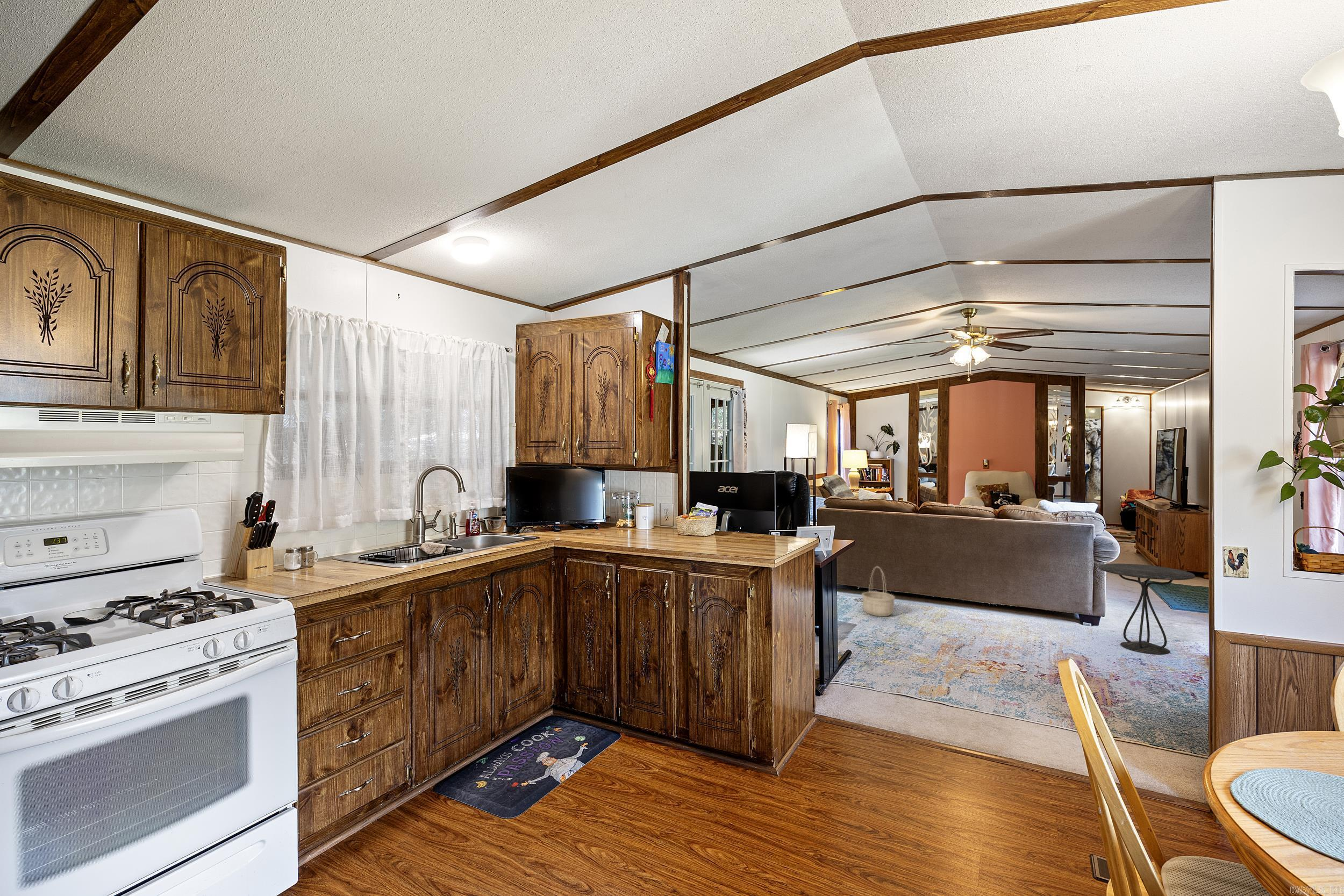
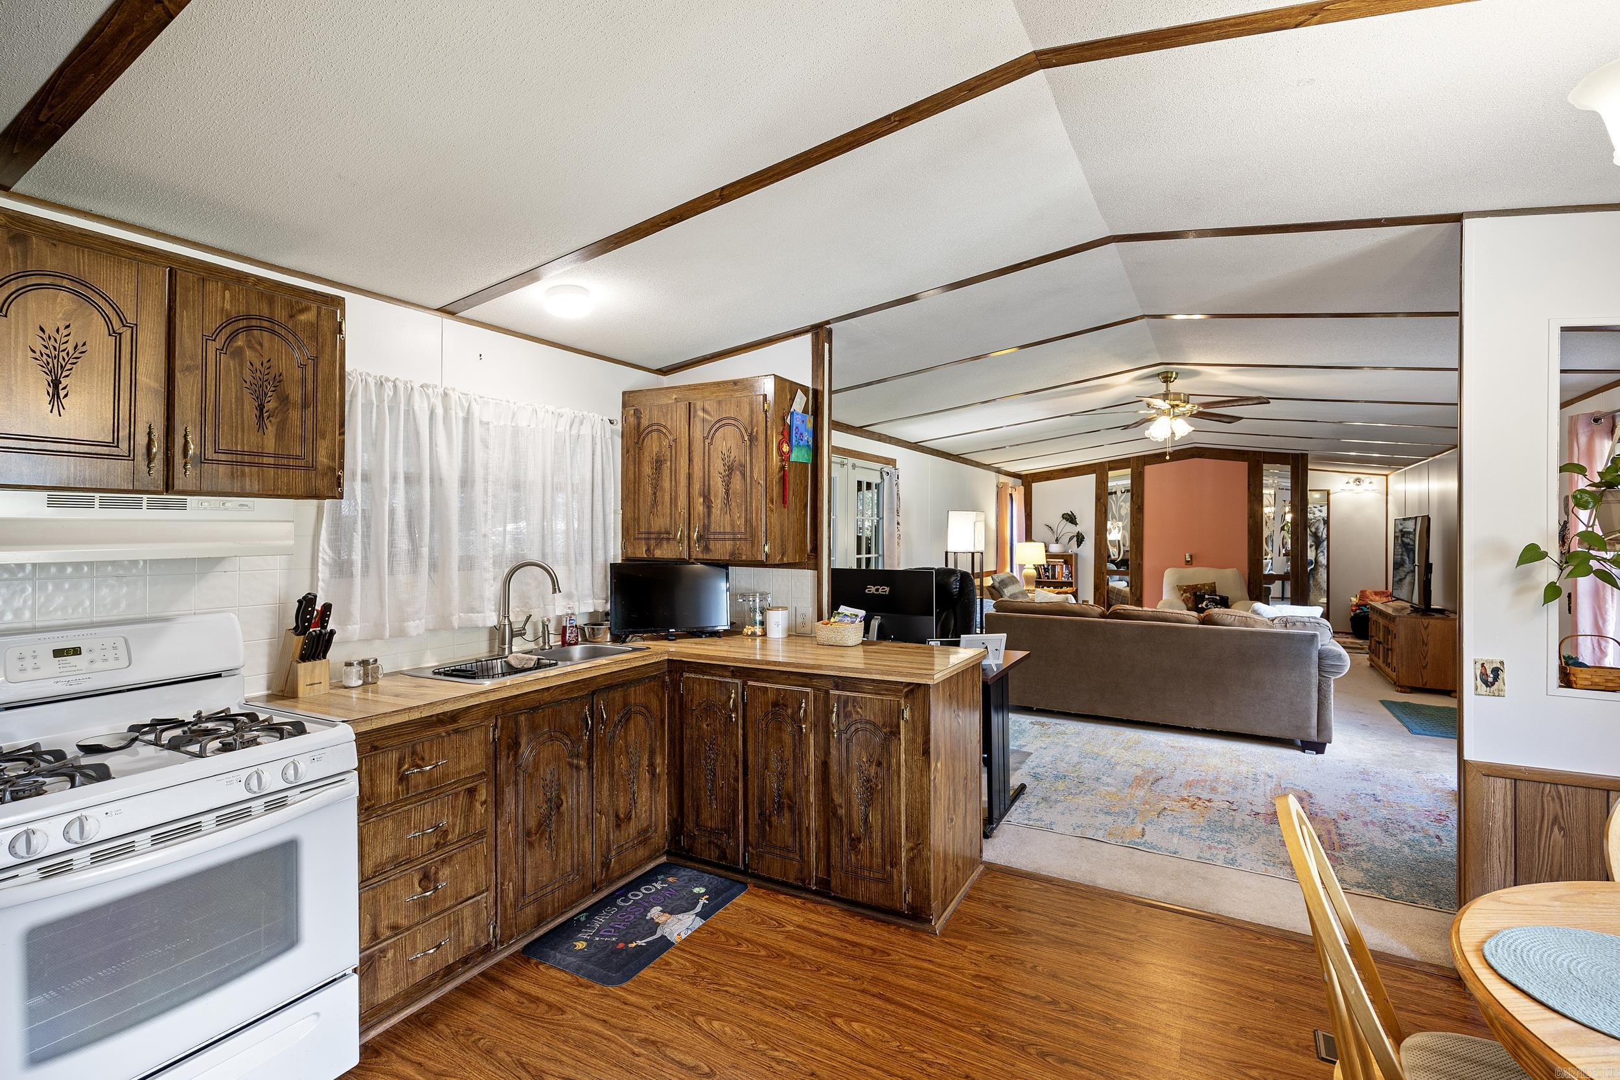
- side table [1098,563,1196,655]
- basket [861,566,896,617]
